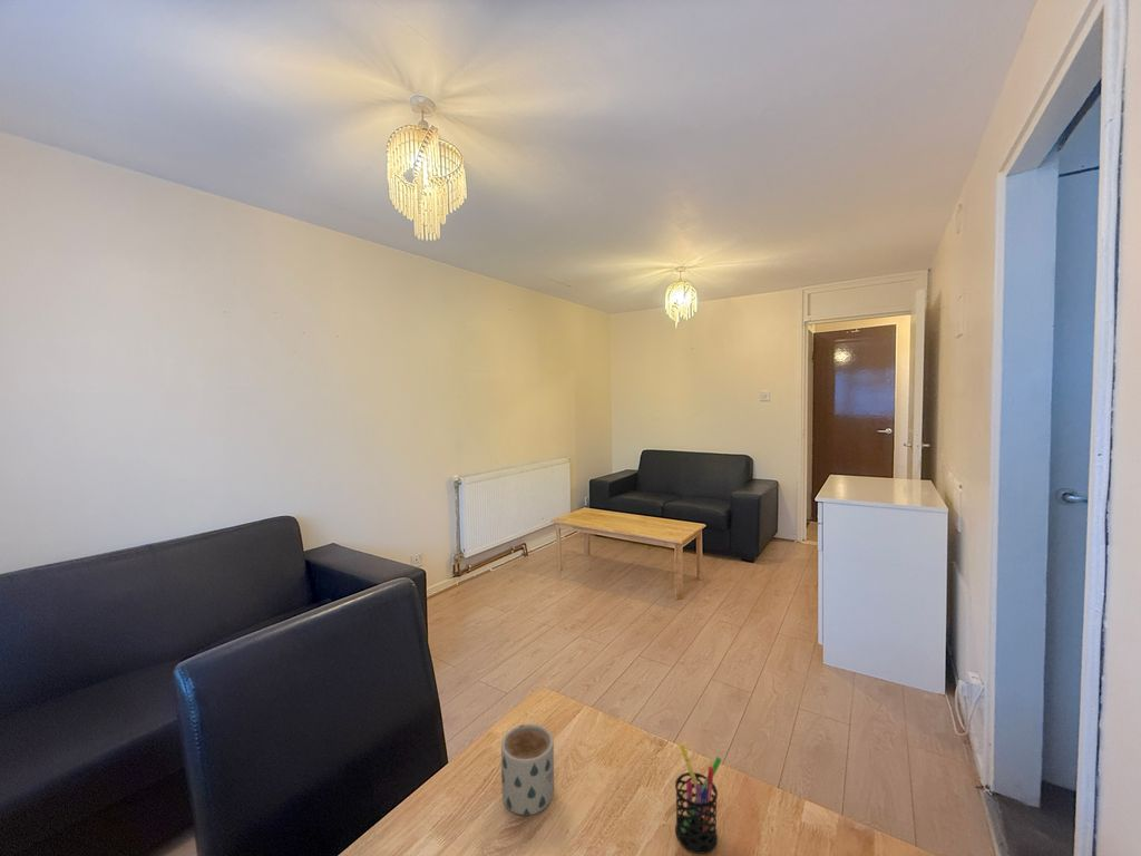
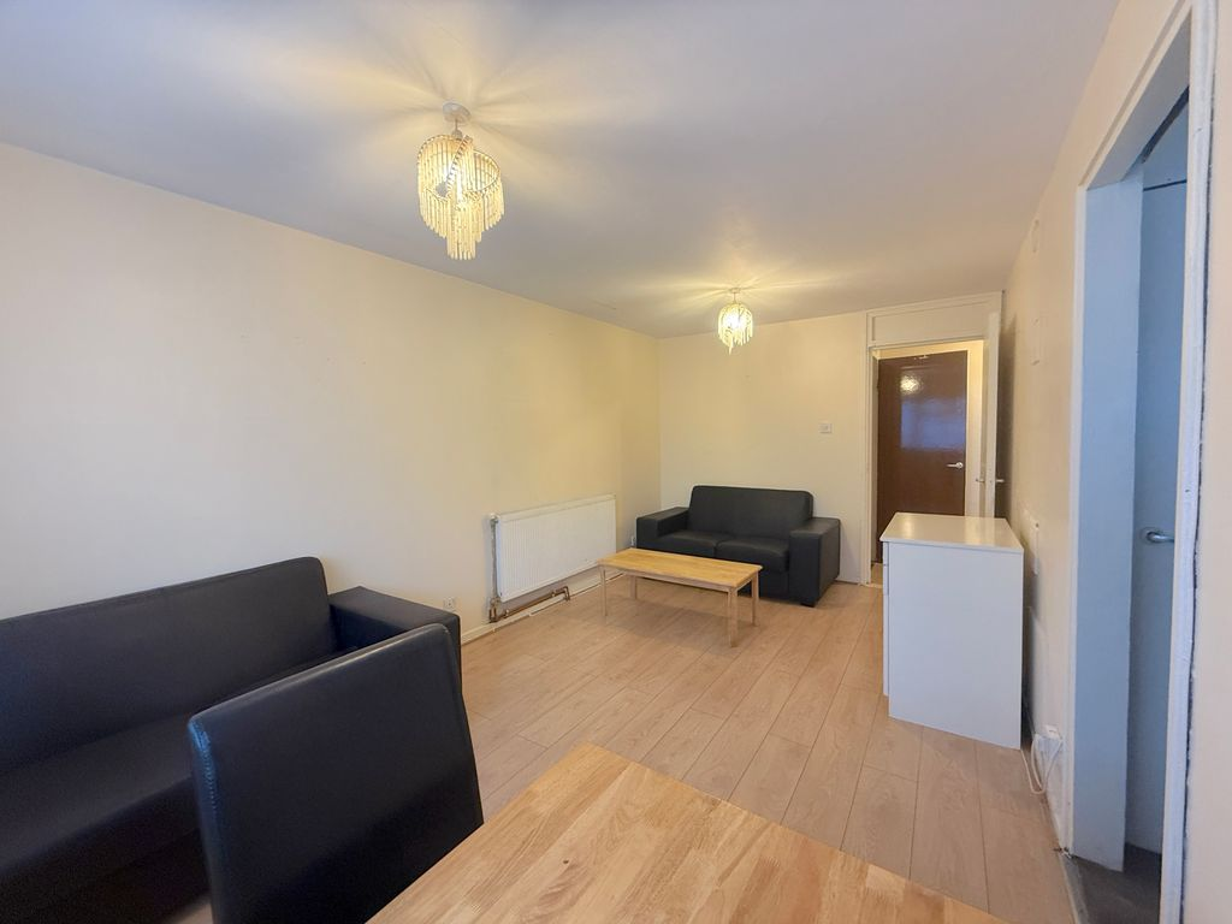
- pen holder [674,742,722,855]
- mug [500,722,555,817]
